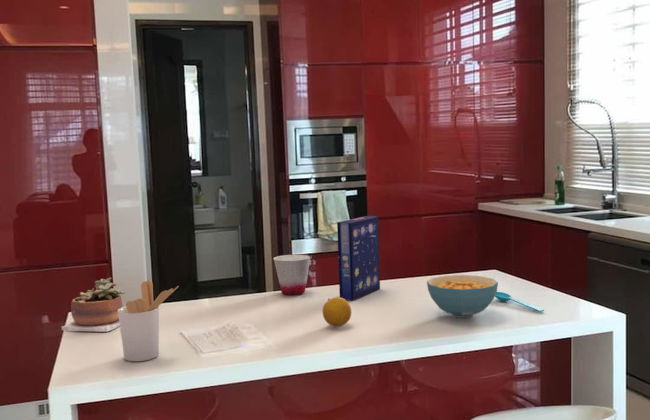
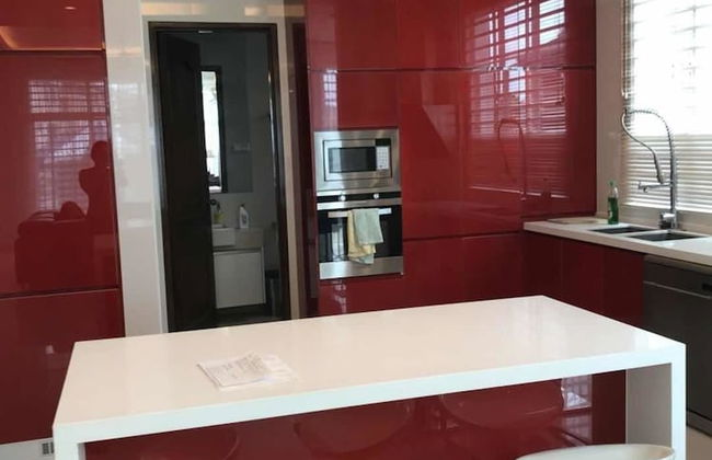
- fruit [322,296,352,327]
- succulent plant [60,277,126,333]
- utensil holder [118,279,180,362]
- spoon [494,291,545,313]
- cereal bowl [426,274,499,319]
- cup [273,254,311,296]
- cereal box [336,215,381,301]
